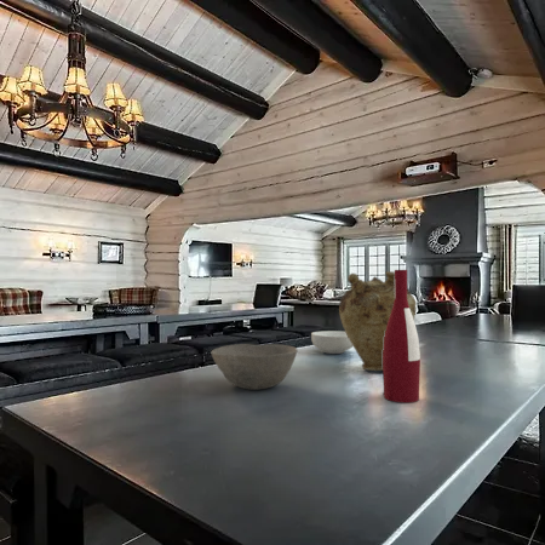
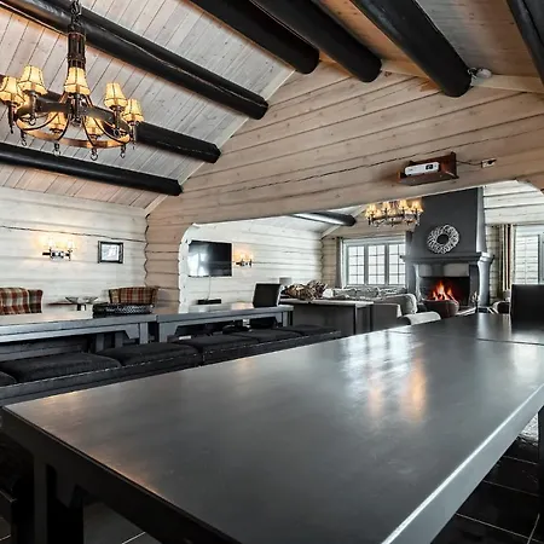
- cereal bowl [310,329,354,355]
- alcohol [382,269,421,403]
- vase [338,270,418,372]
- bowl [210,343,299,391]
